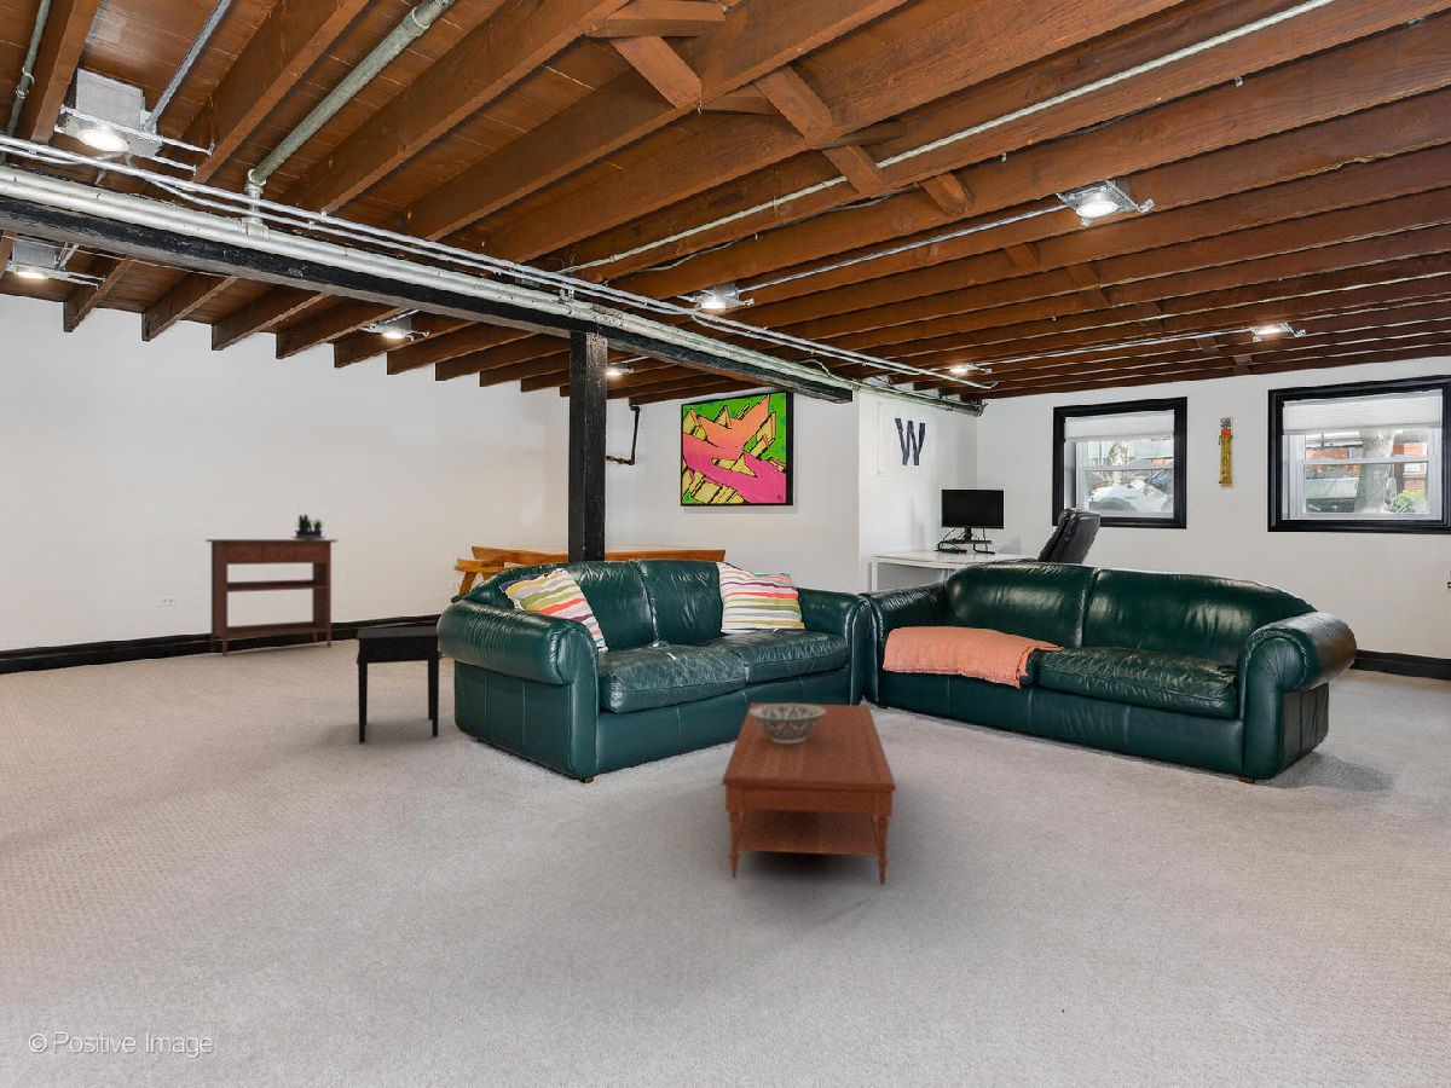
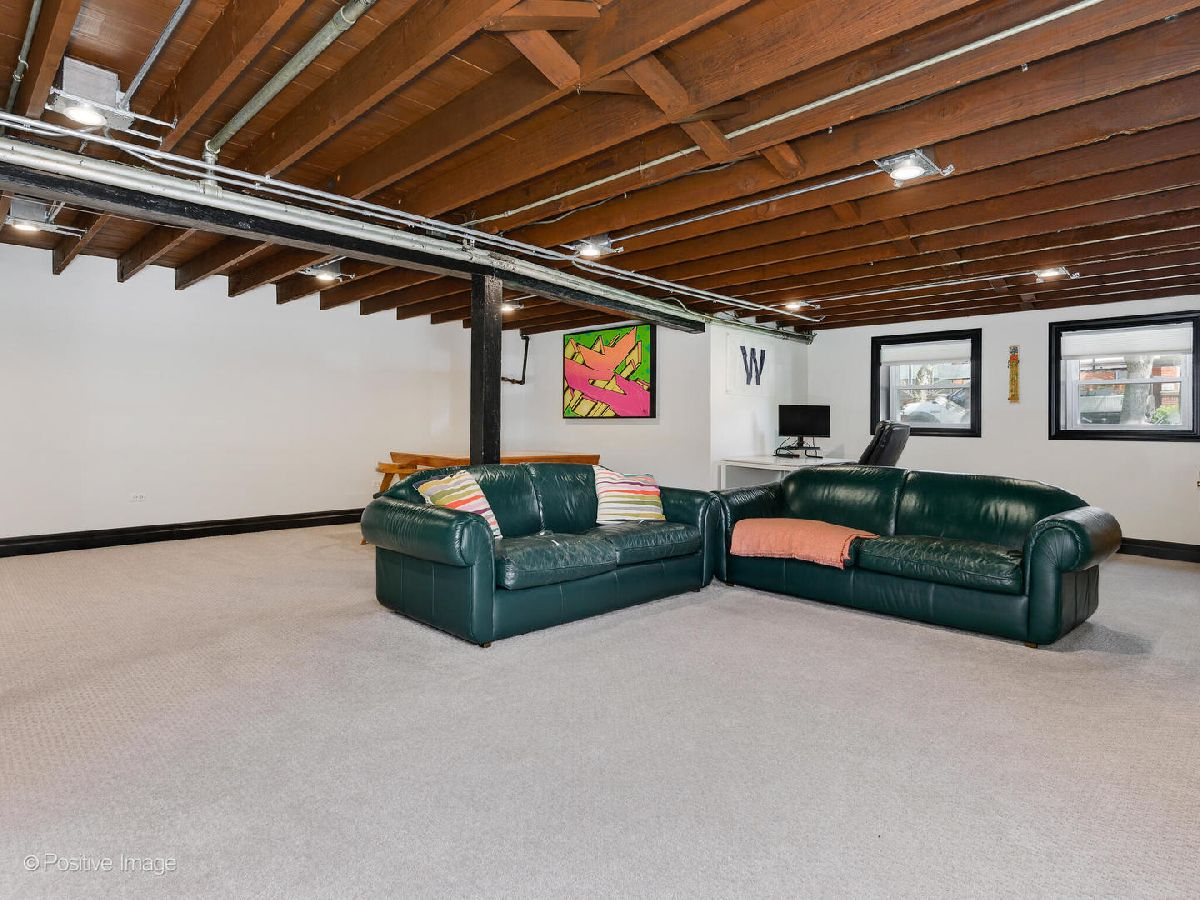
- potted plant [291,514,326,539]
- coffee table [721,701,897,886]
- console table [204,538,339,658]
- decorative bowl [750,702,826,743]
- side table [355,625,441,743]
